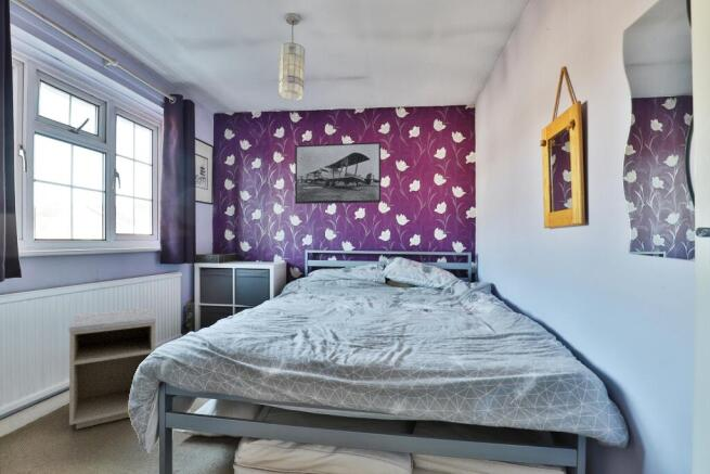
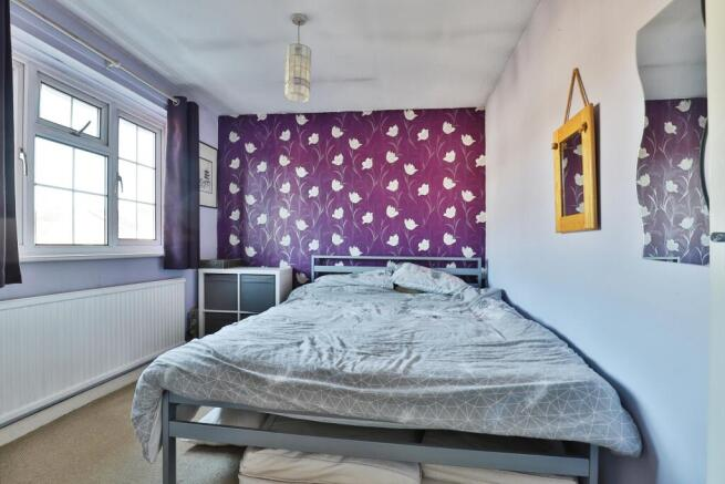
- nightstand [67,307,157,431]
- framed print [294,141,382,205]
